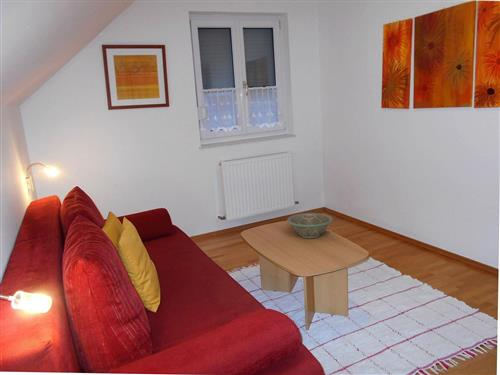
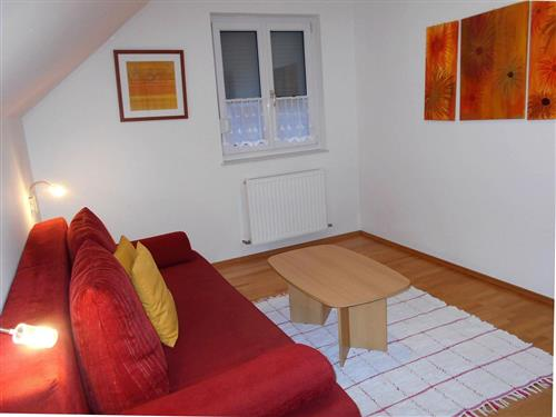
- decorative bowl [286,212,334,239]
